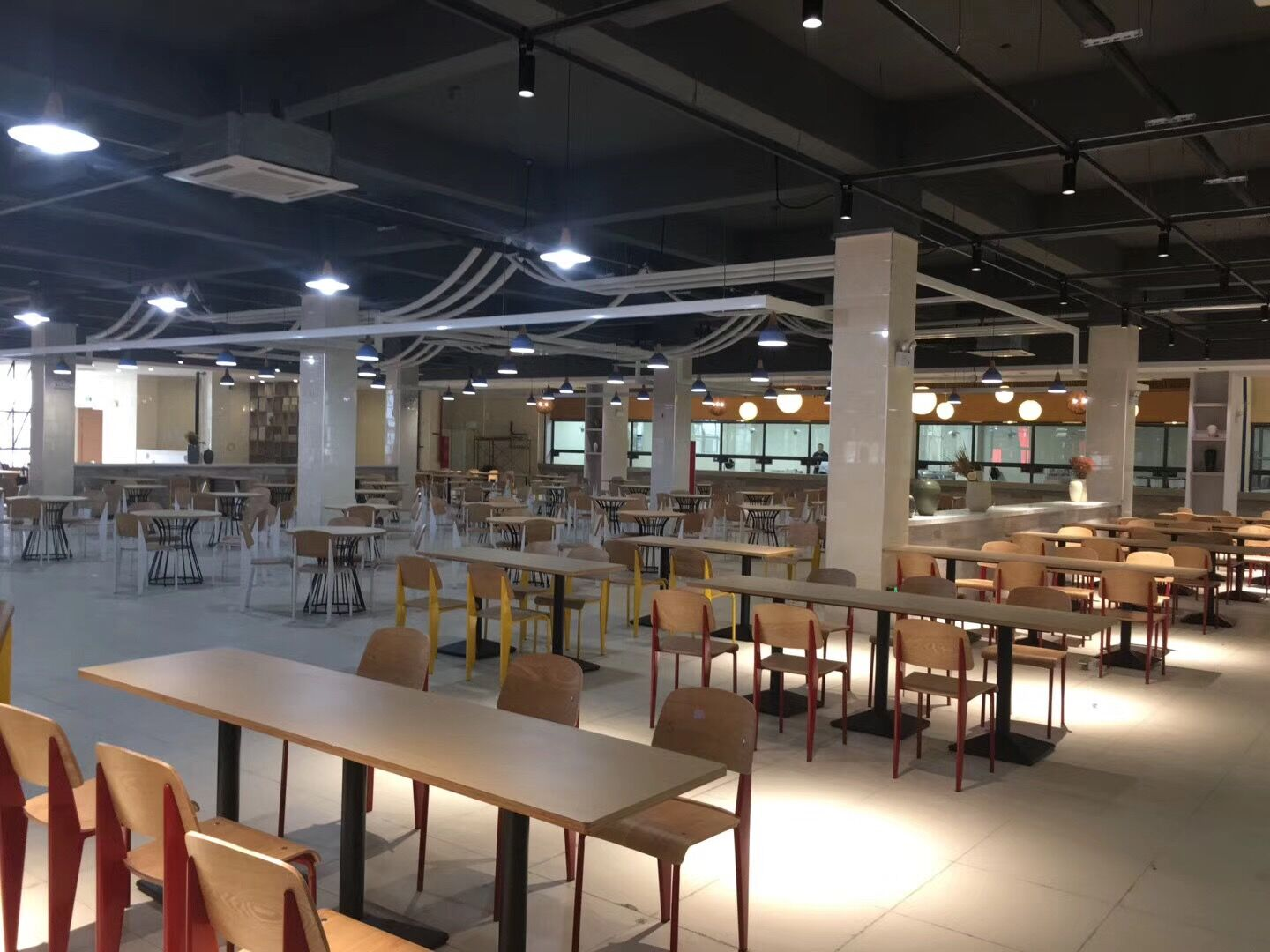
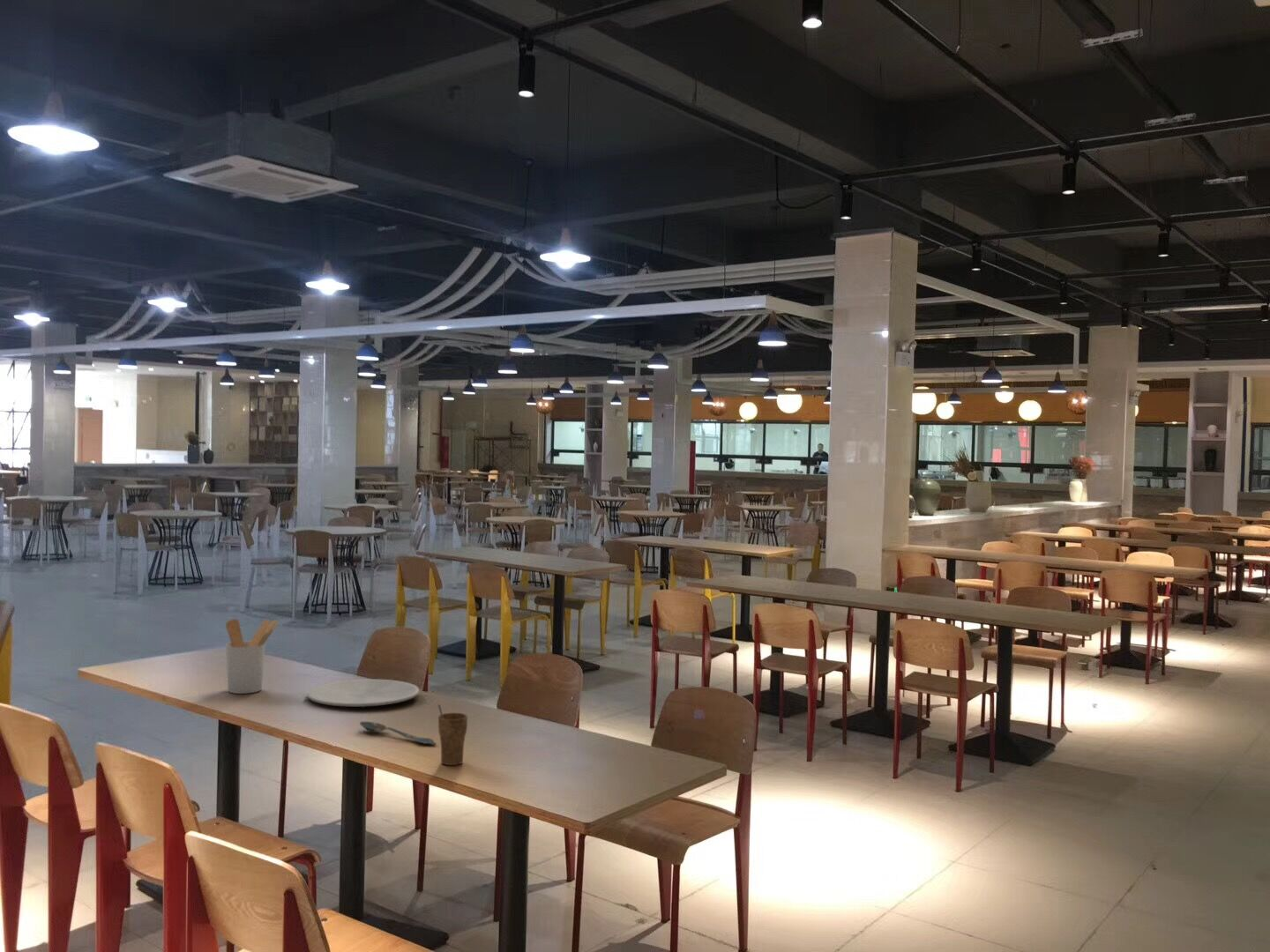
+ utensil holder [225,618,280,695]
+ cup [437,703,468,766]
+ spoon [359,721,437,745]
+ plate [306,679,420,708]
